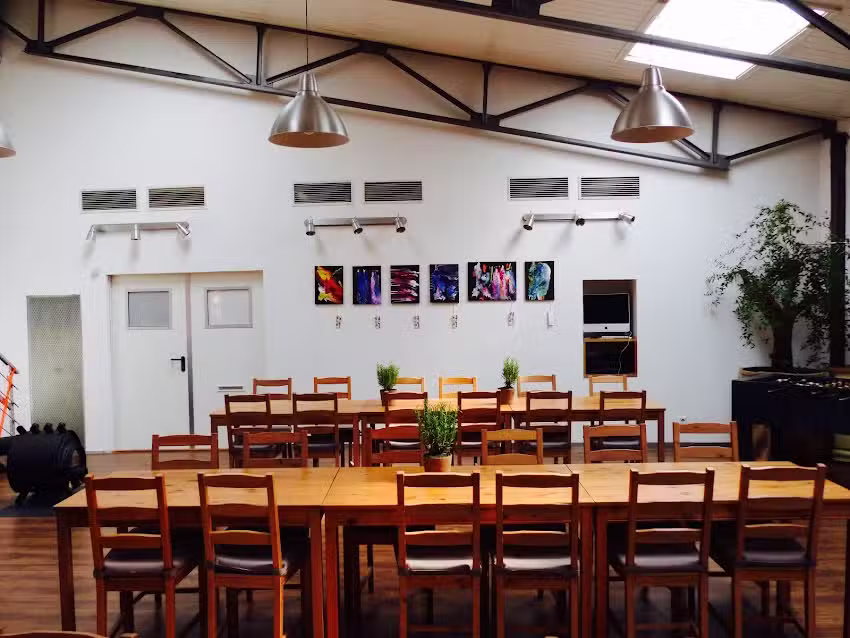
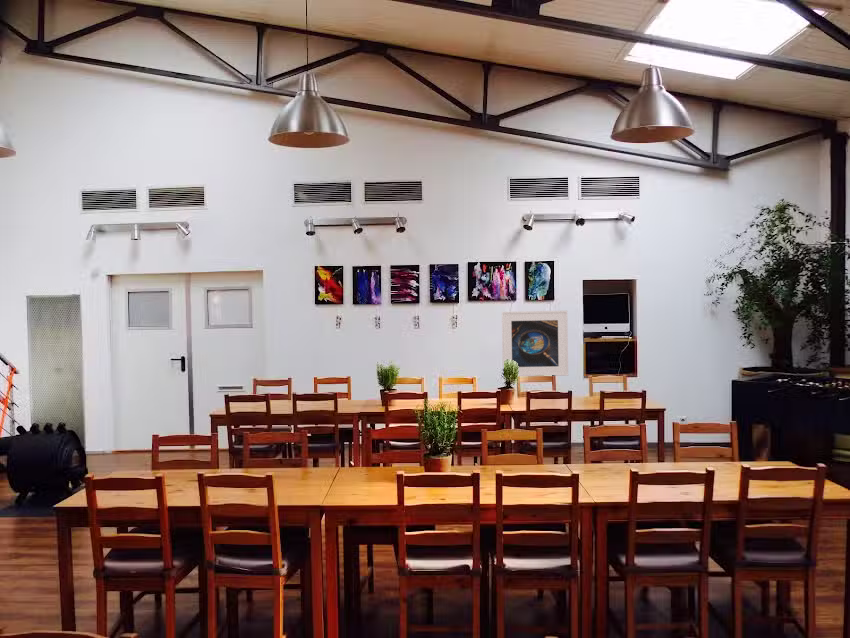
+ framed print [501,310,569,377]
